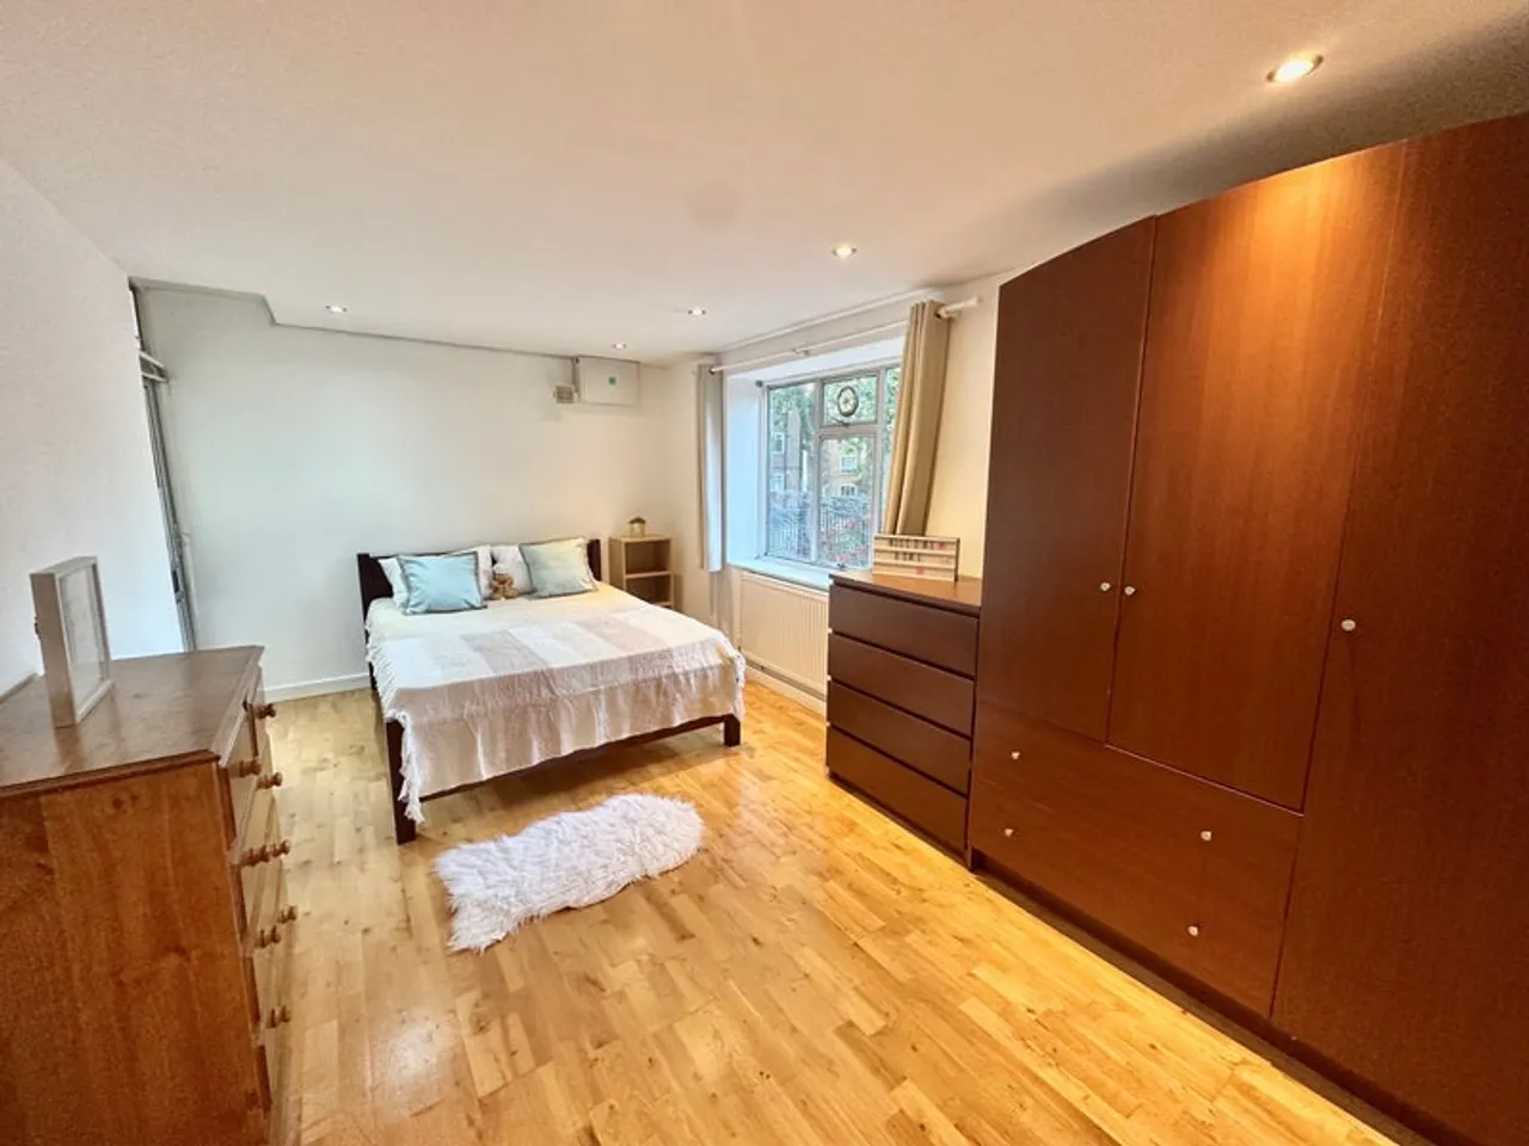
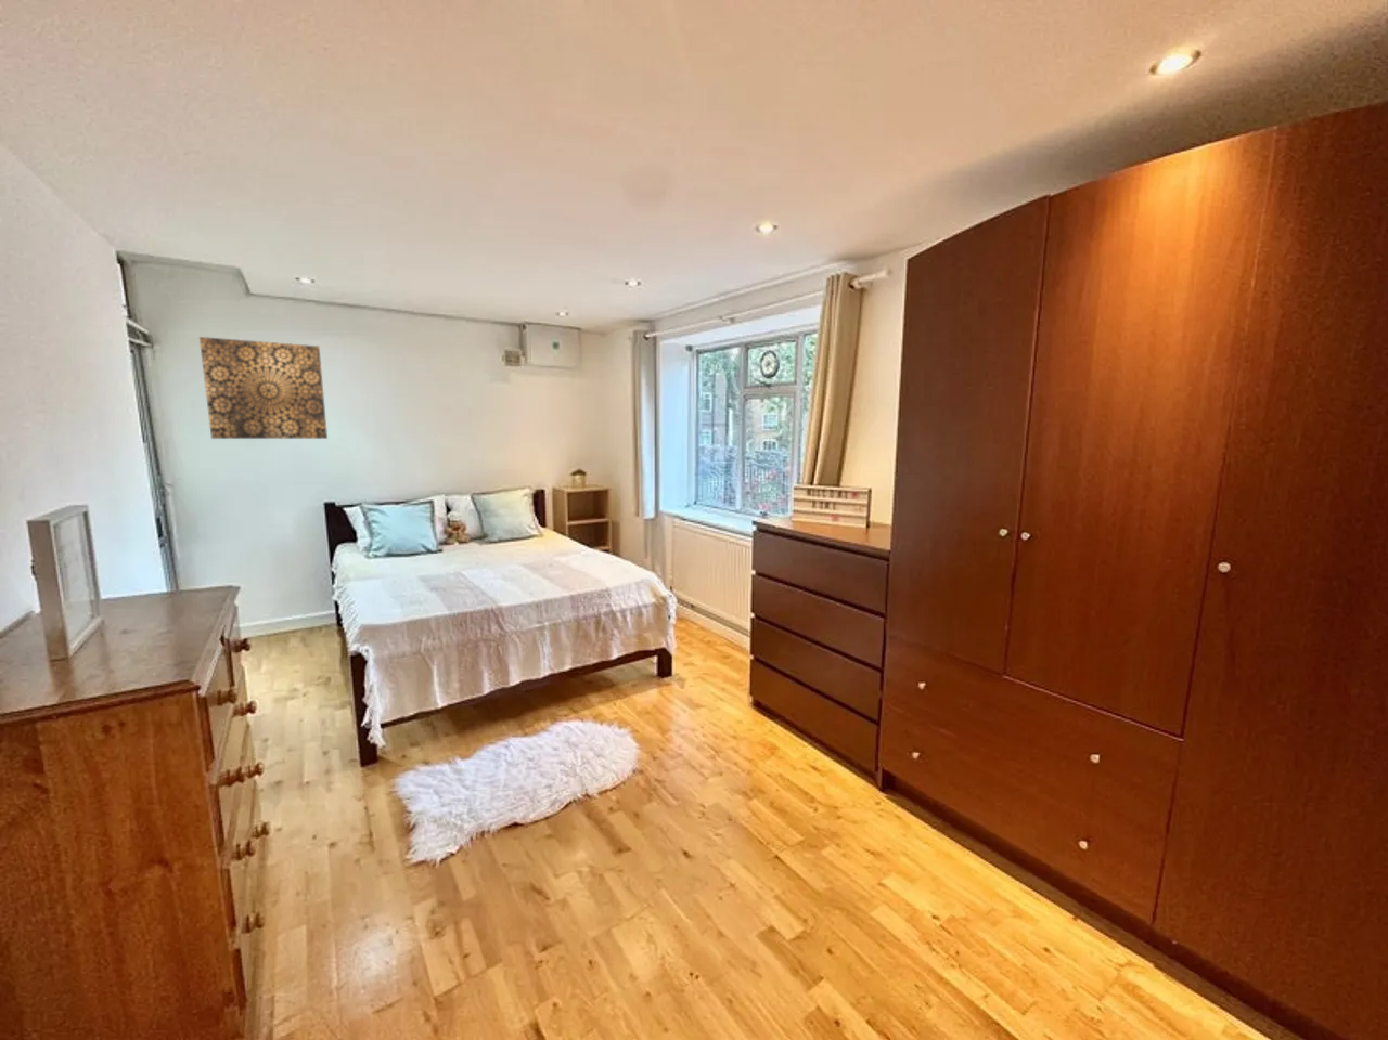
+ wall art [199,335,329,440]
